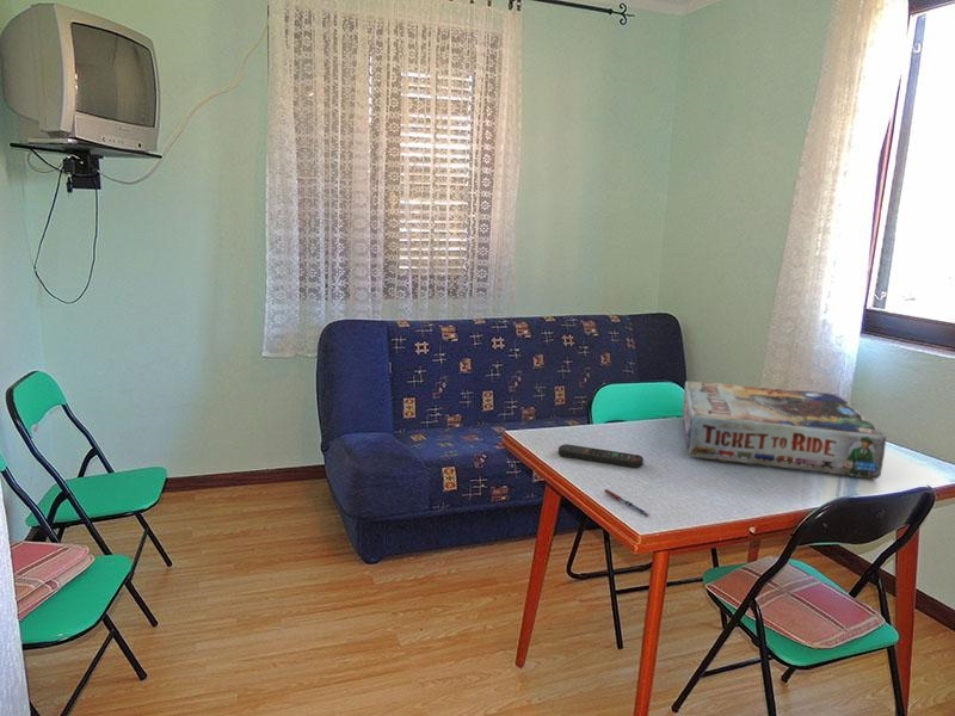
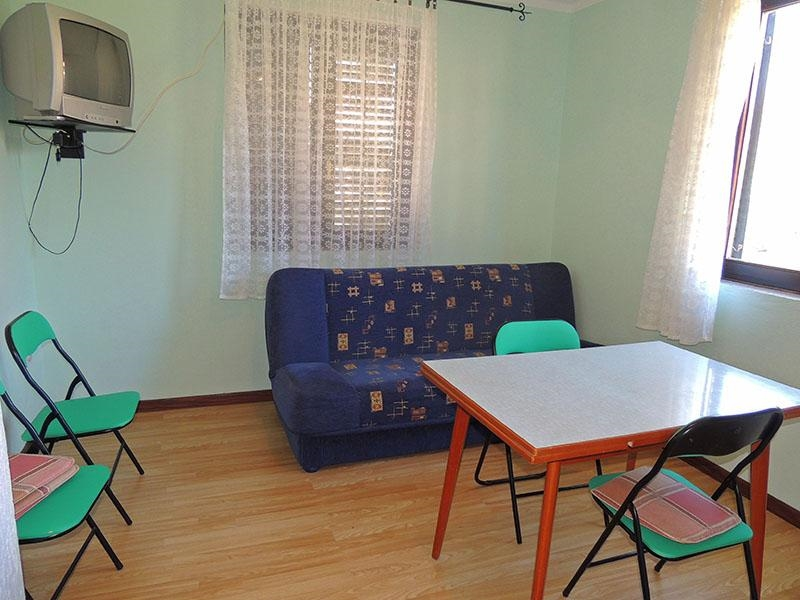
- remote control [557,443,645,469]
- pen [603,488,649,517]
- board game [682,379,887,480]
